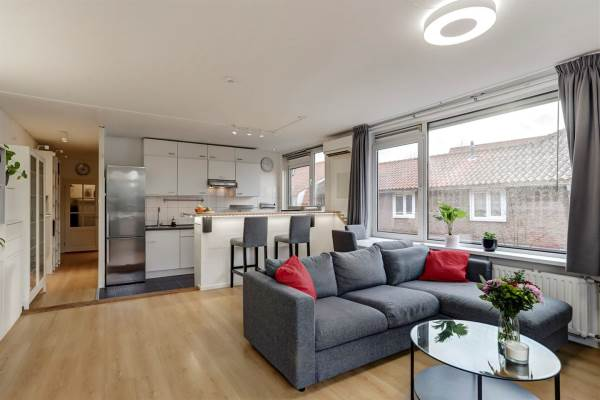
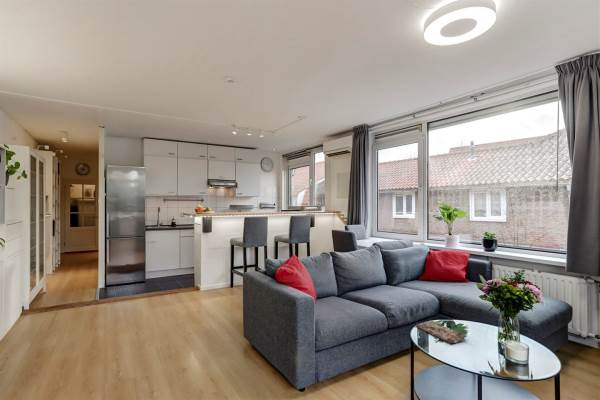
+ magazine [414,319,468,345]
